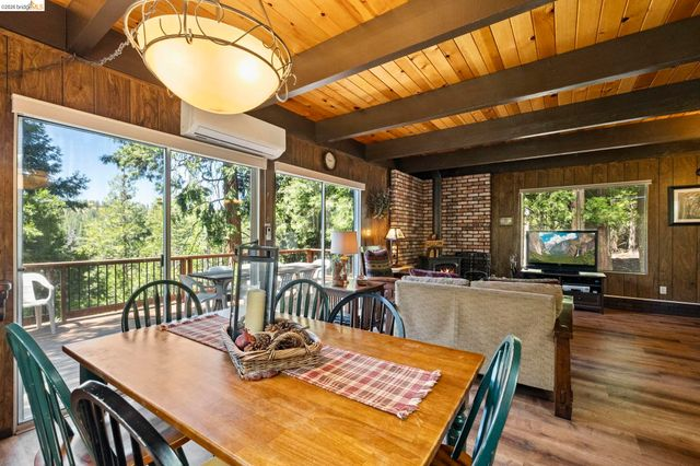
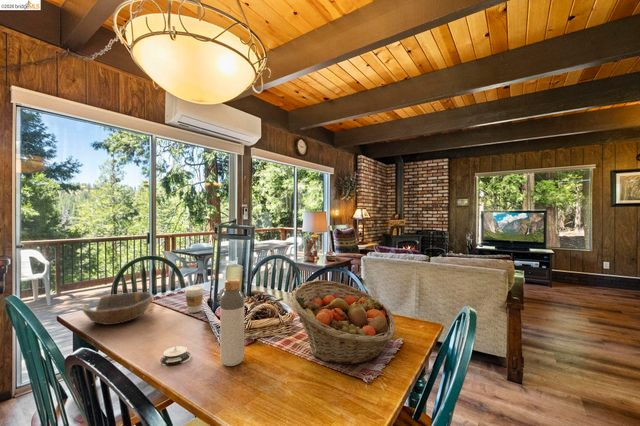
+ fruit basket [289,279,396,365]
+ architectural model [158,345,192,367]
+ coffee cup [184,285,205,314]
+ bowl [80,291,154,326]
+ bottle [219,278,245,367]
